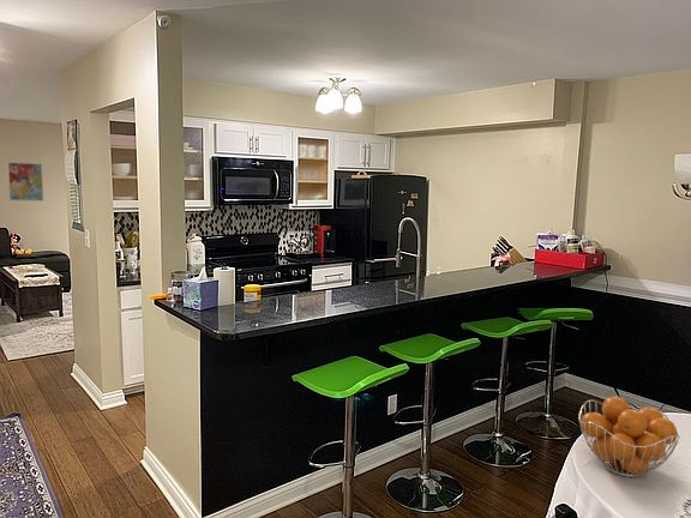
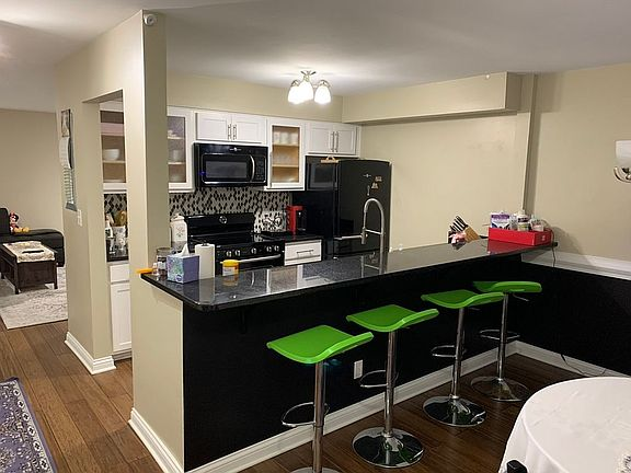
- fruit basket [577,396,681,478]
- wall art [6,161,44,203]
